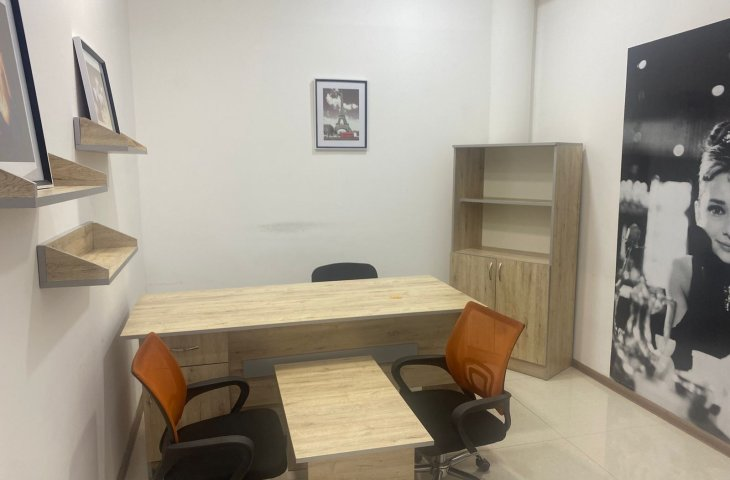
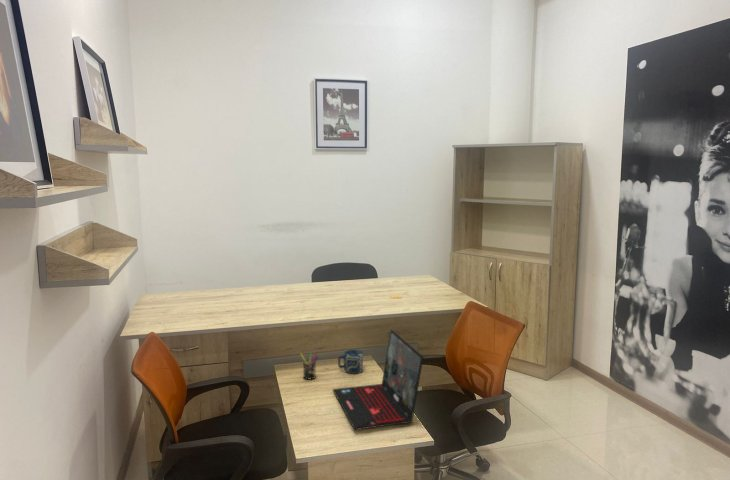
+ pen holder [299,351,319,380]
+ laptop [332,329,424,431]
+ cup [337,349,364,375]
